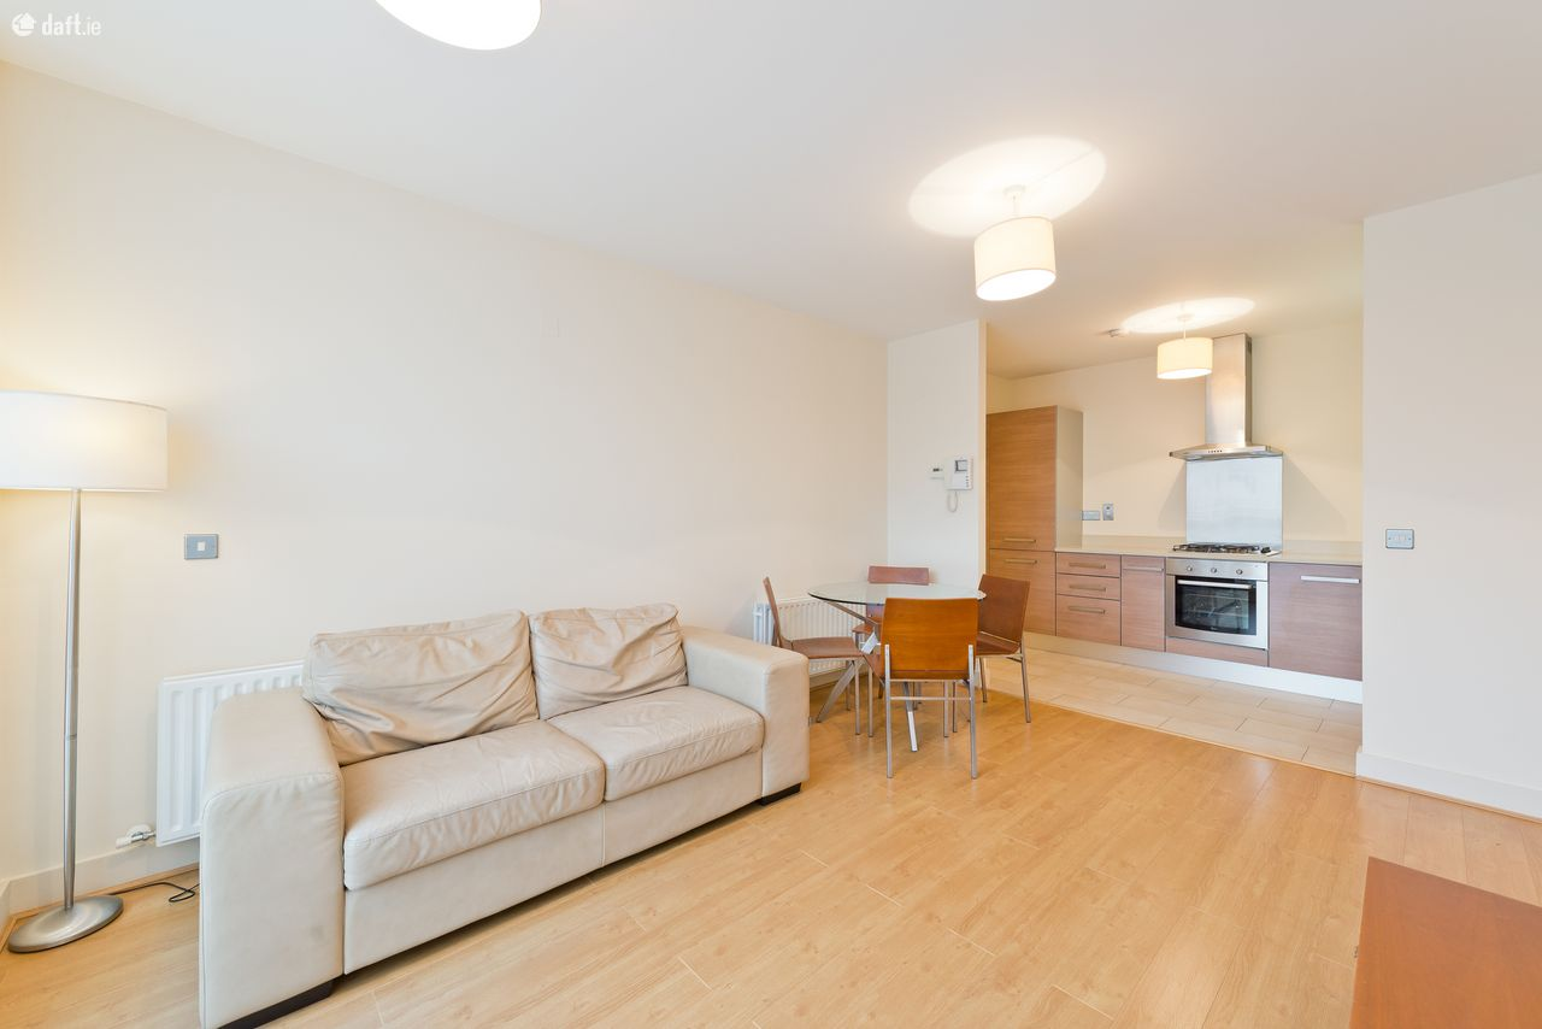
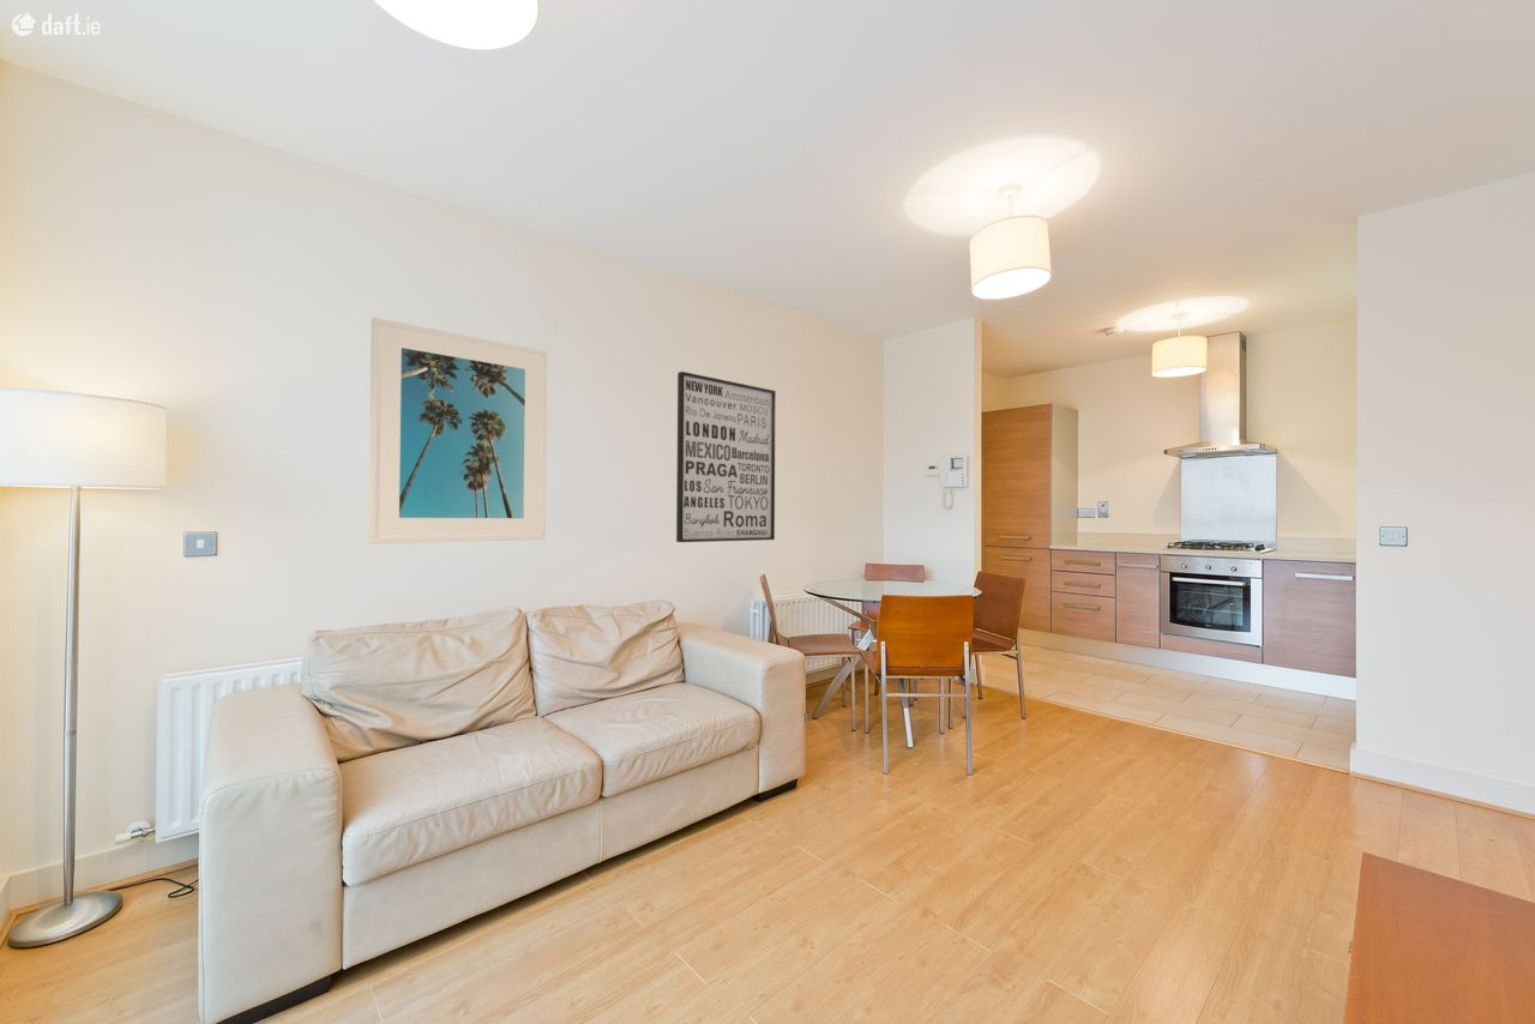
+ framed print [367,317,548,544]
+ wall art [675,371,777,543]
